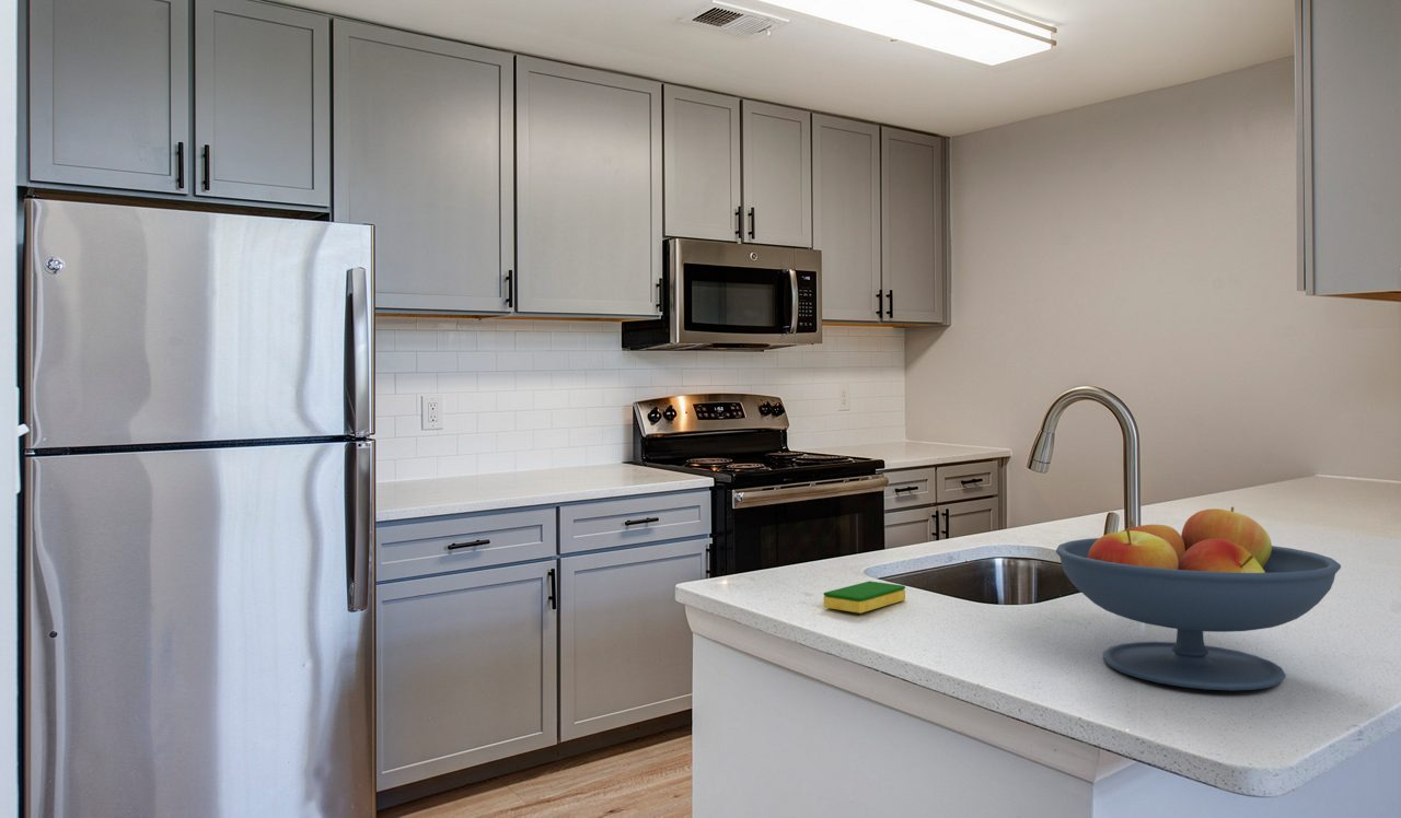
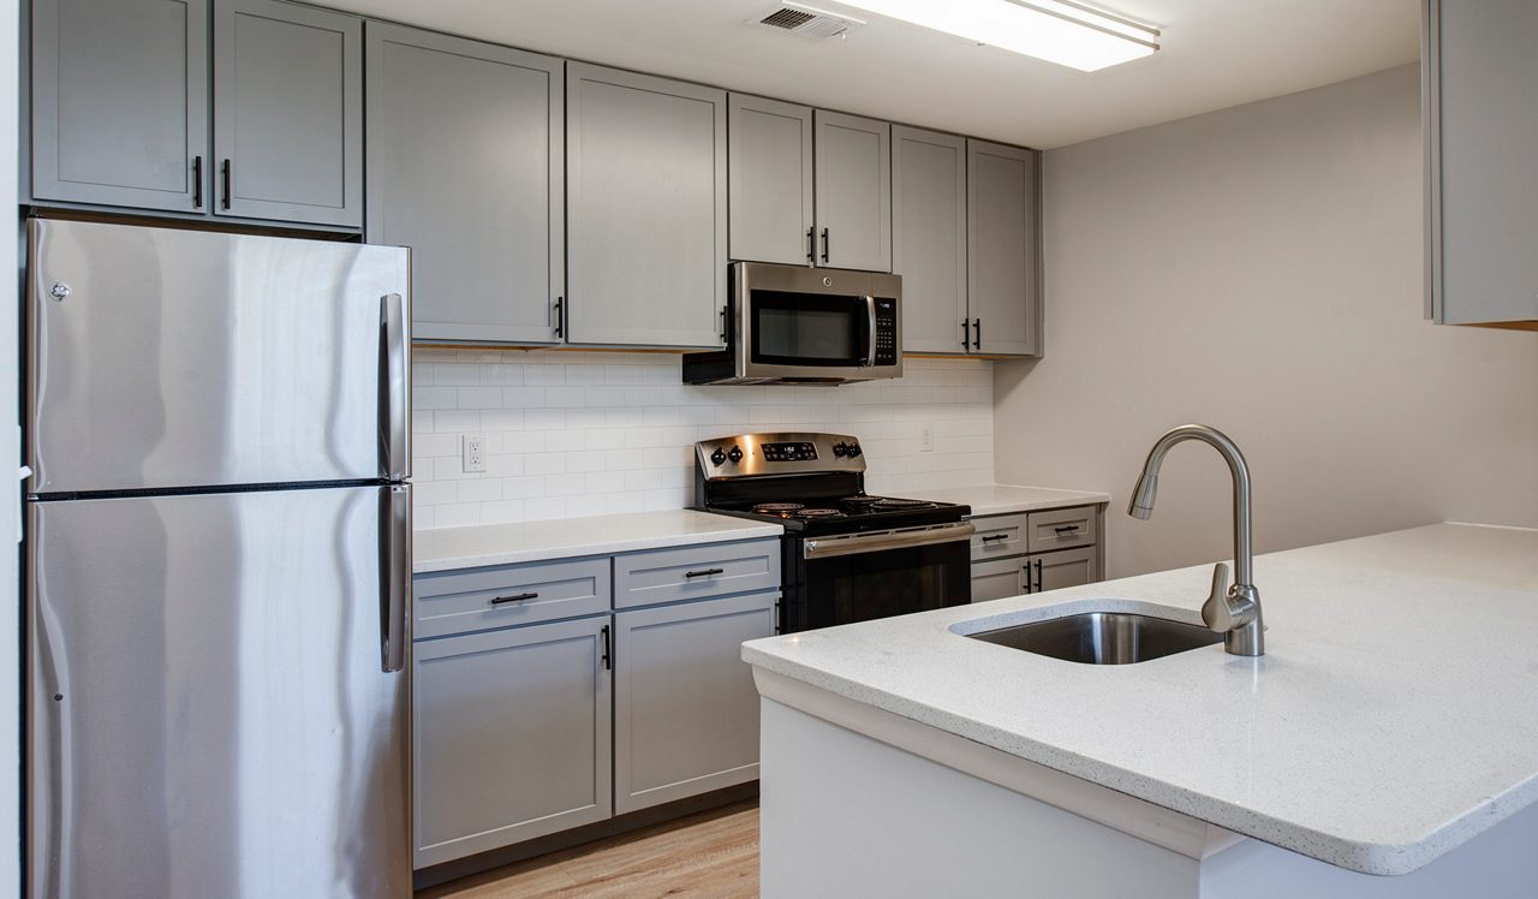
- fruit bowl [1055,506,1342,691]
- dish sponge [823,580,906,615]
